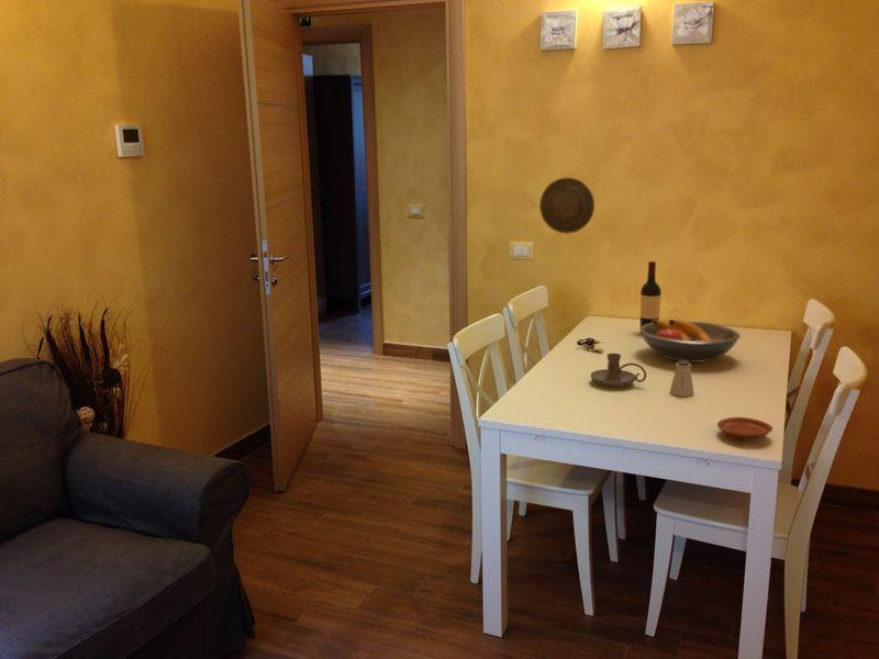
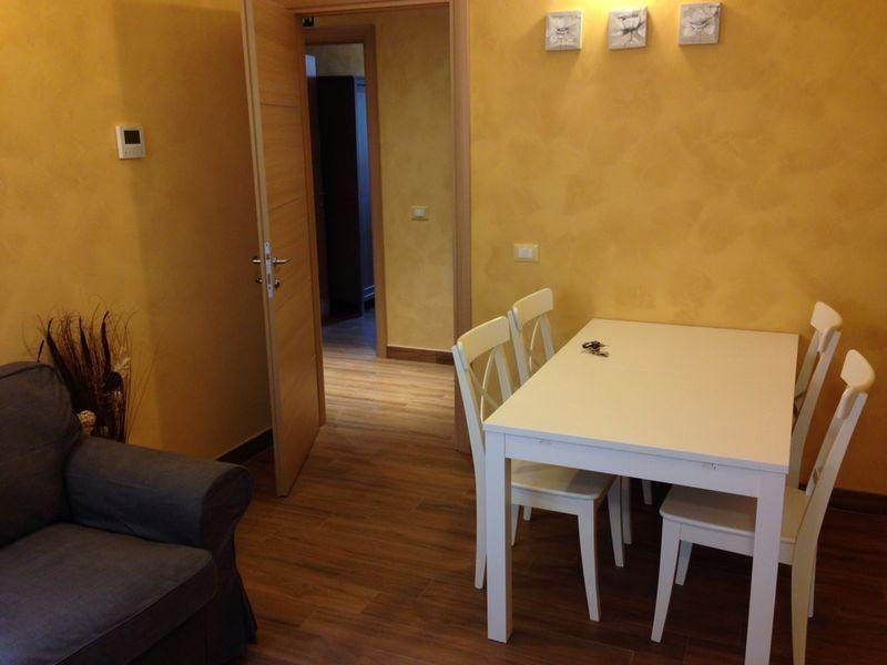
- candle holder [589,353,647,388]
- decorative plate [538,177,596,235]
- plate [716,416,774,440]
- fruit bowl [638,319,742,364]
- saltshaker [669,360,696,398]
- wine bottle [639,260,663,335]
